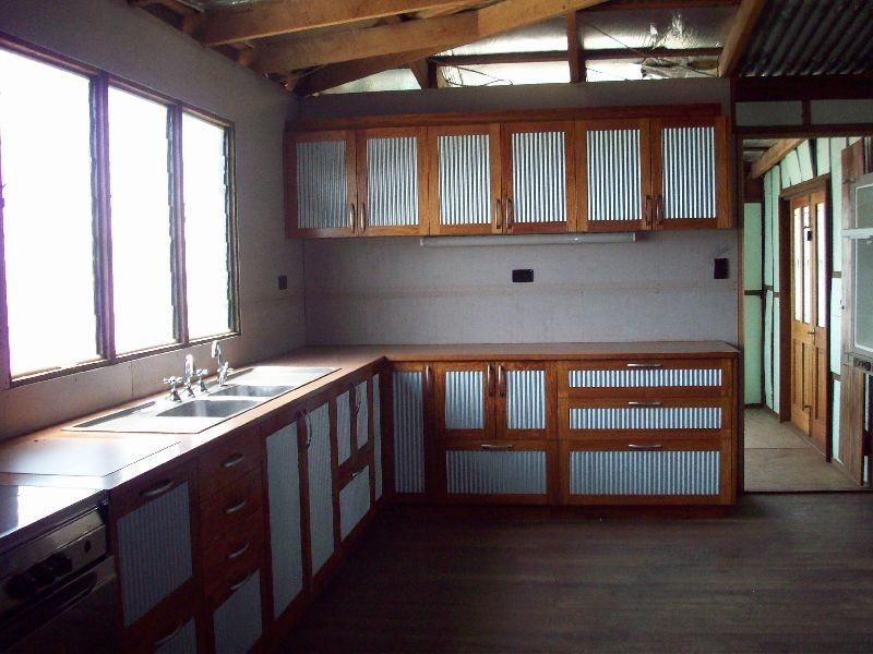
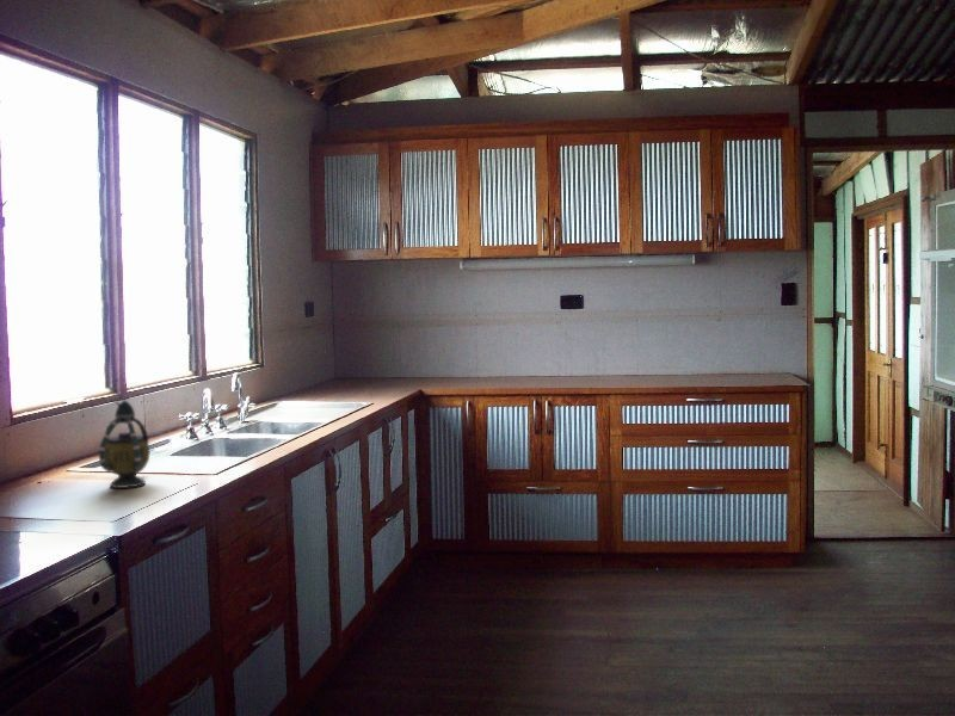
+ teapot [98,399,152,489]
